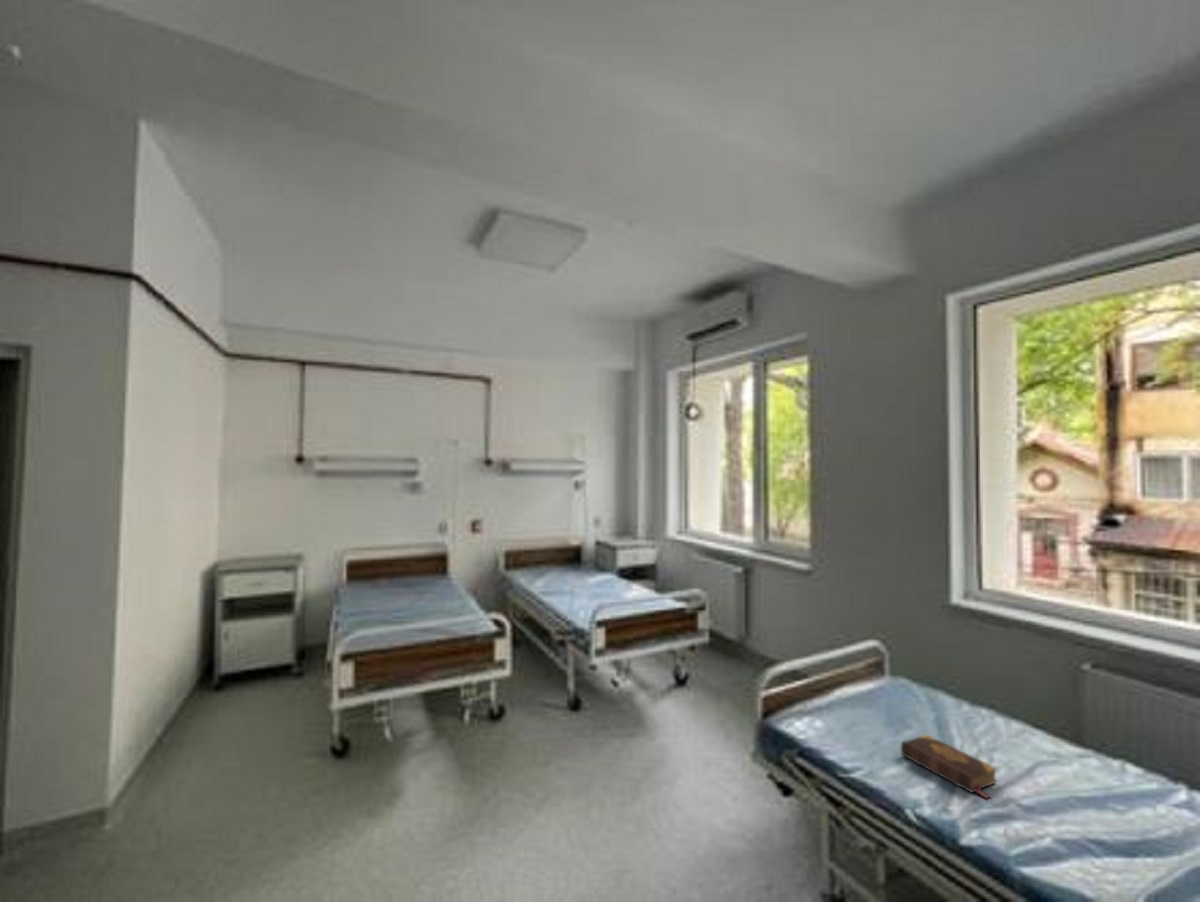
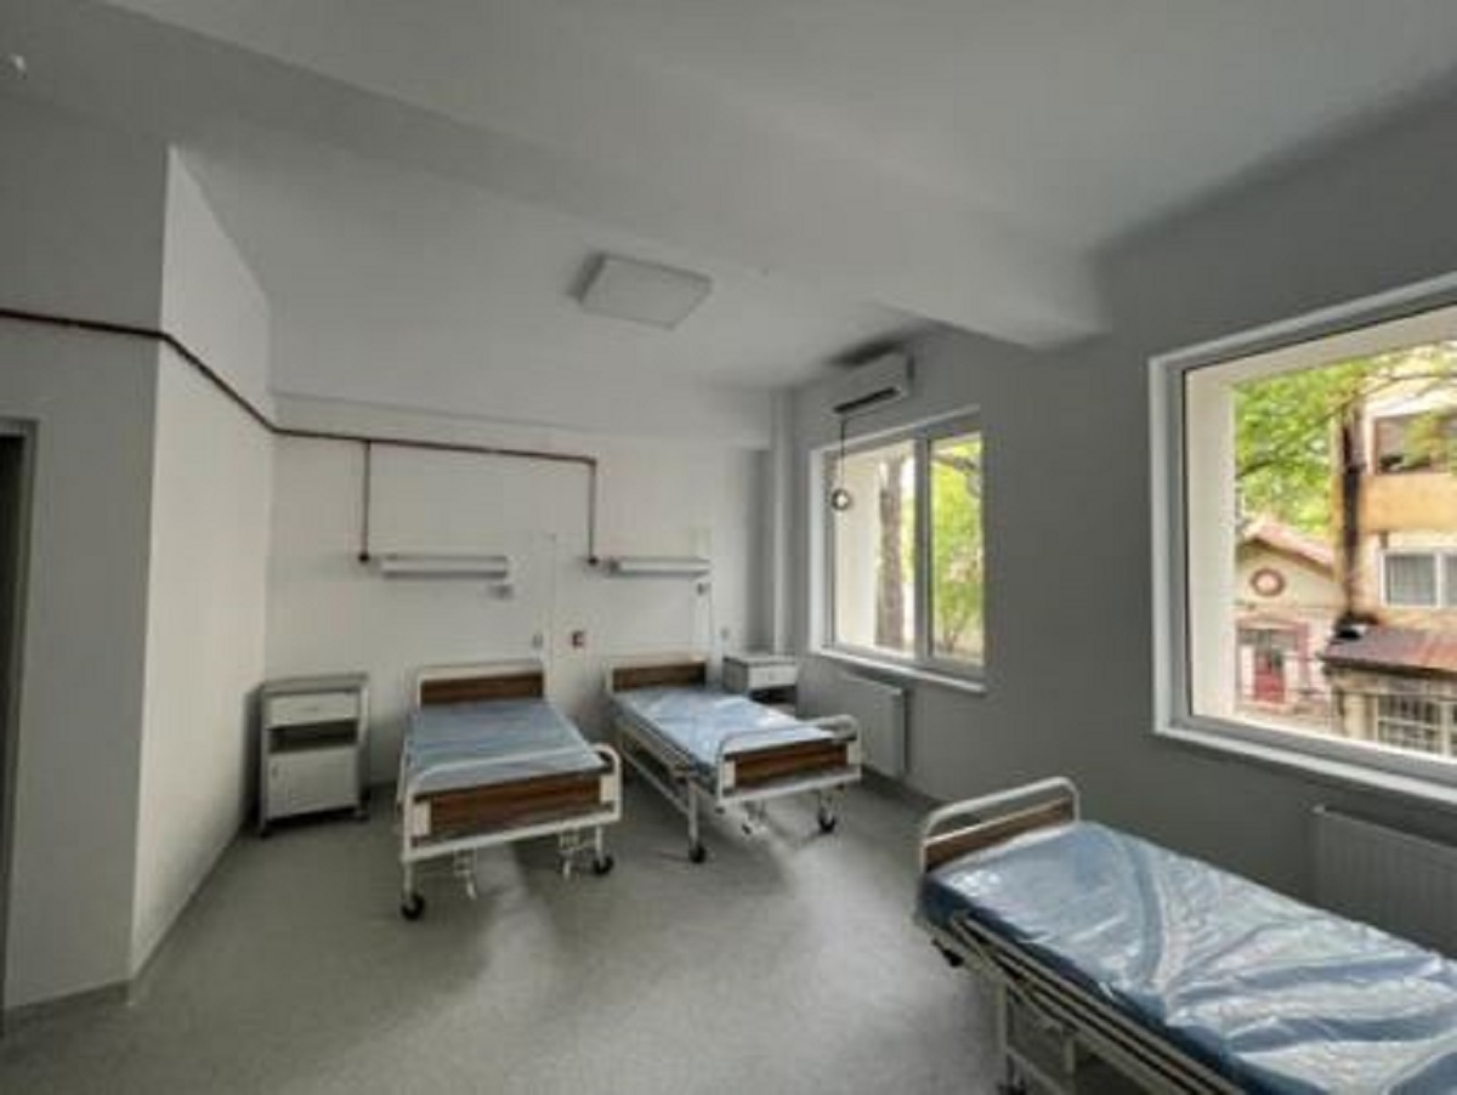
- book [900,733,998,800]
